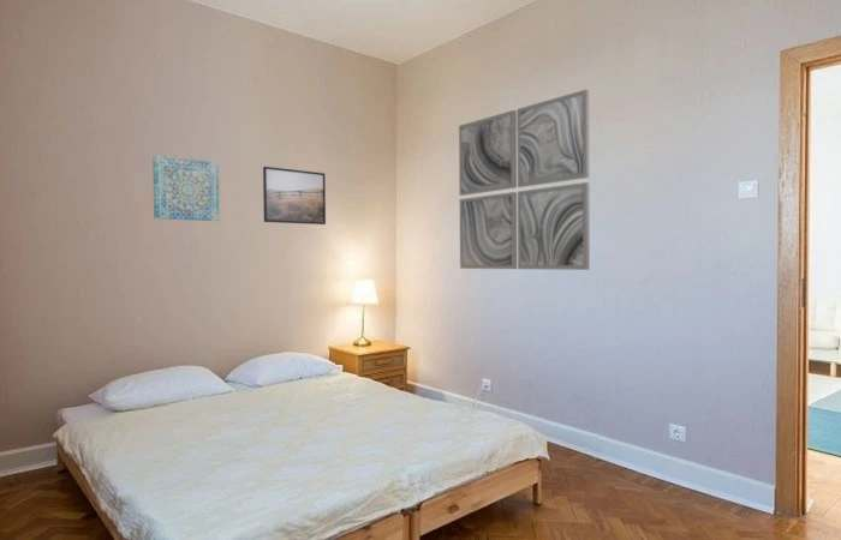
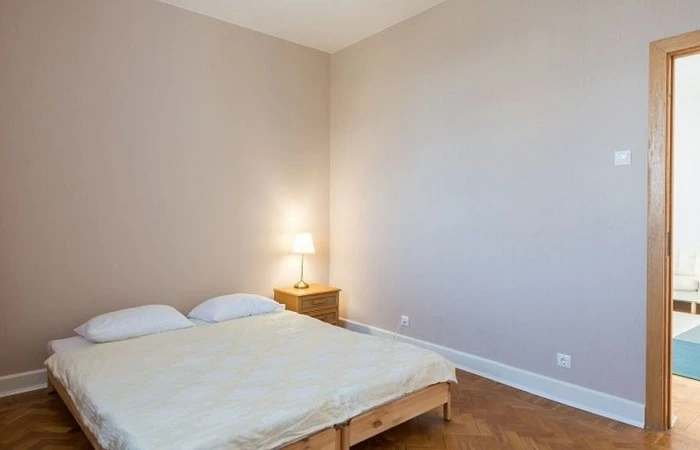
- wall art [458,89,591,271]
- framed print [262,166,327,226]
- wall art [151,154,221,222]
